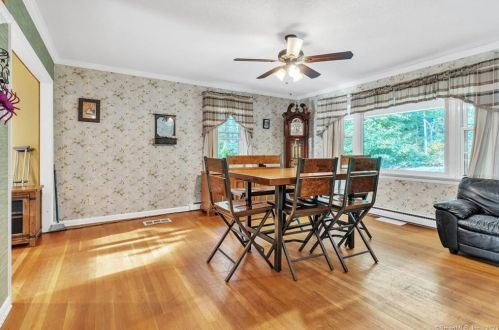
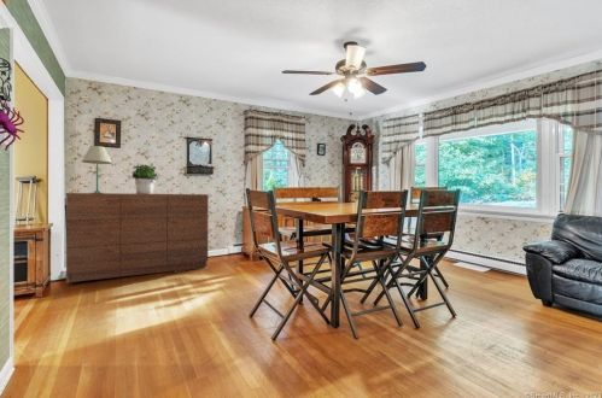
+ potted plant [130,163,159,194]
+ table lamp [81,145,113,193]
+ dresser [65,192,210,285]
